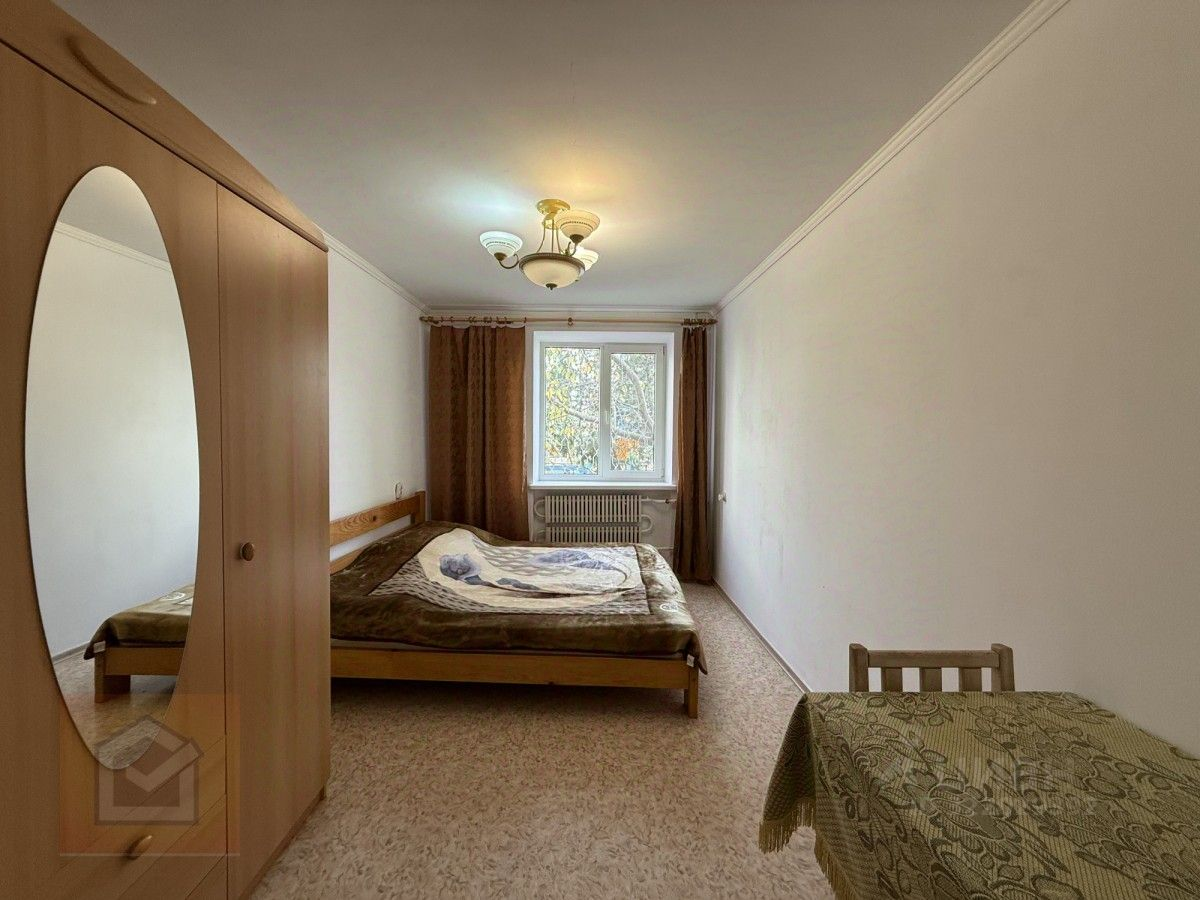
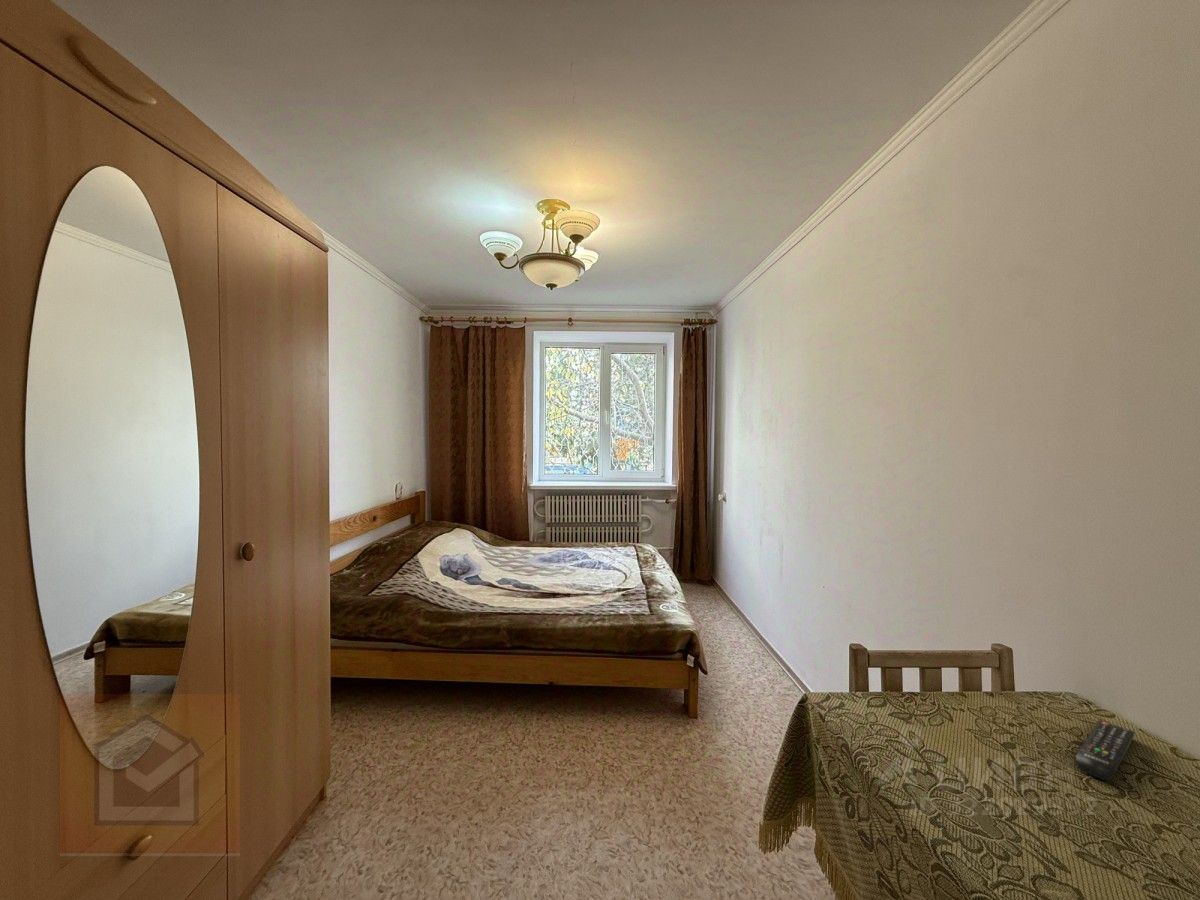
+ remote control [1074,719,1136,781]
